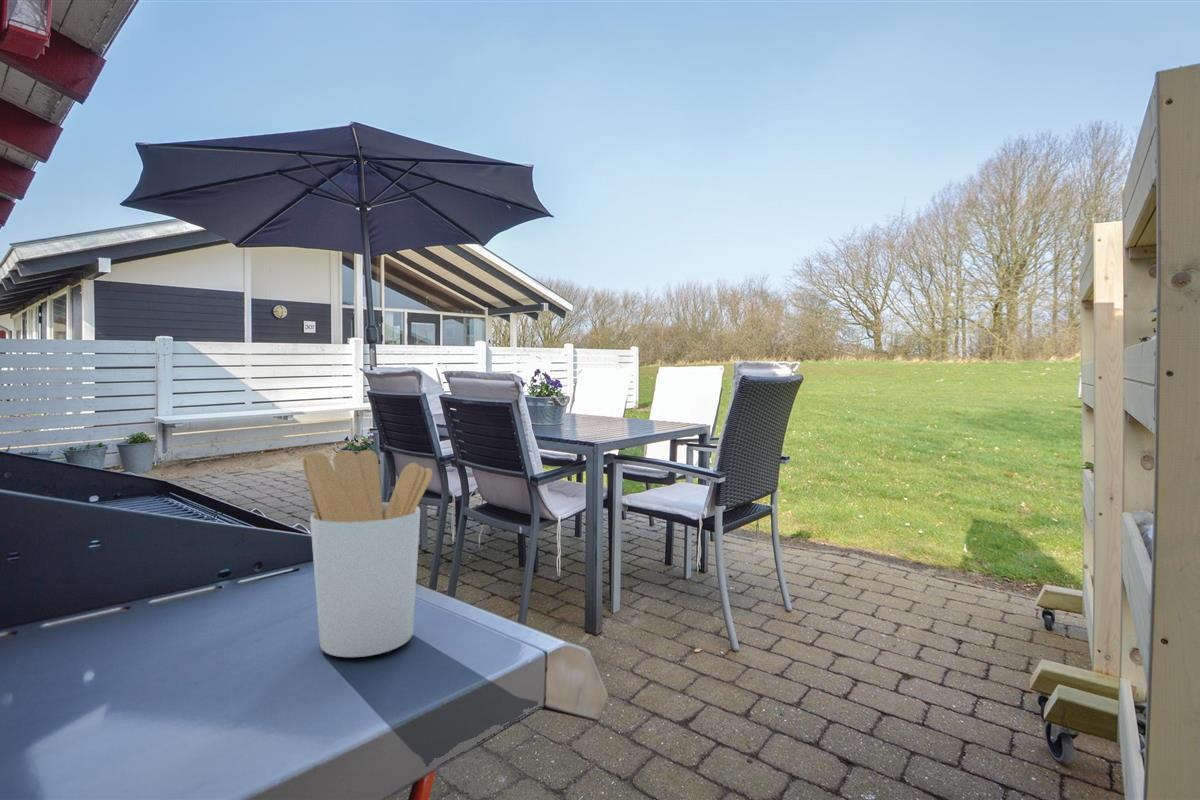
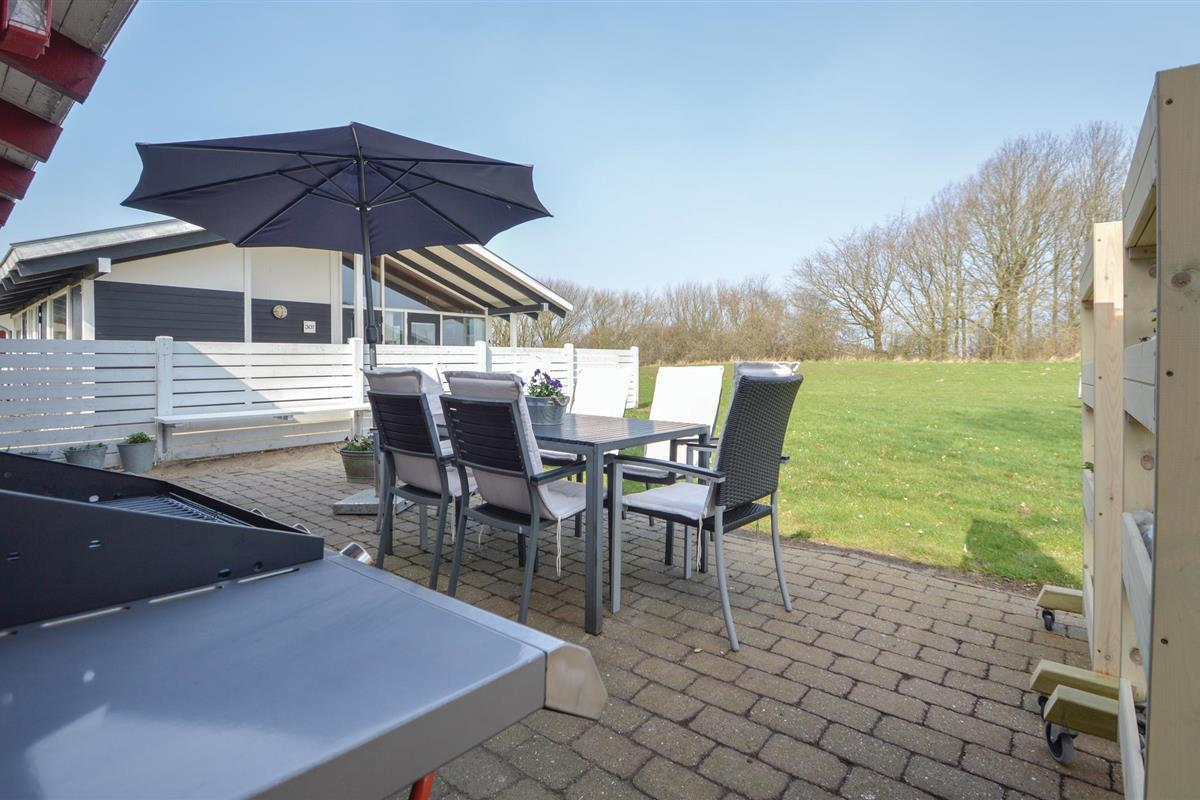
- utensil holder [301,449,434,658]
